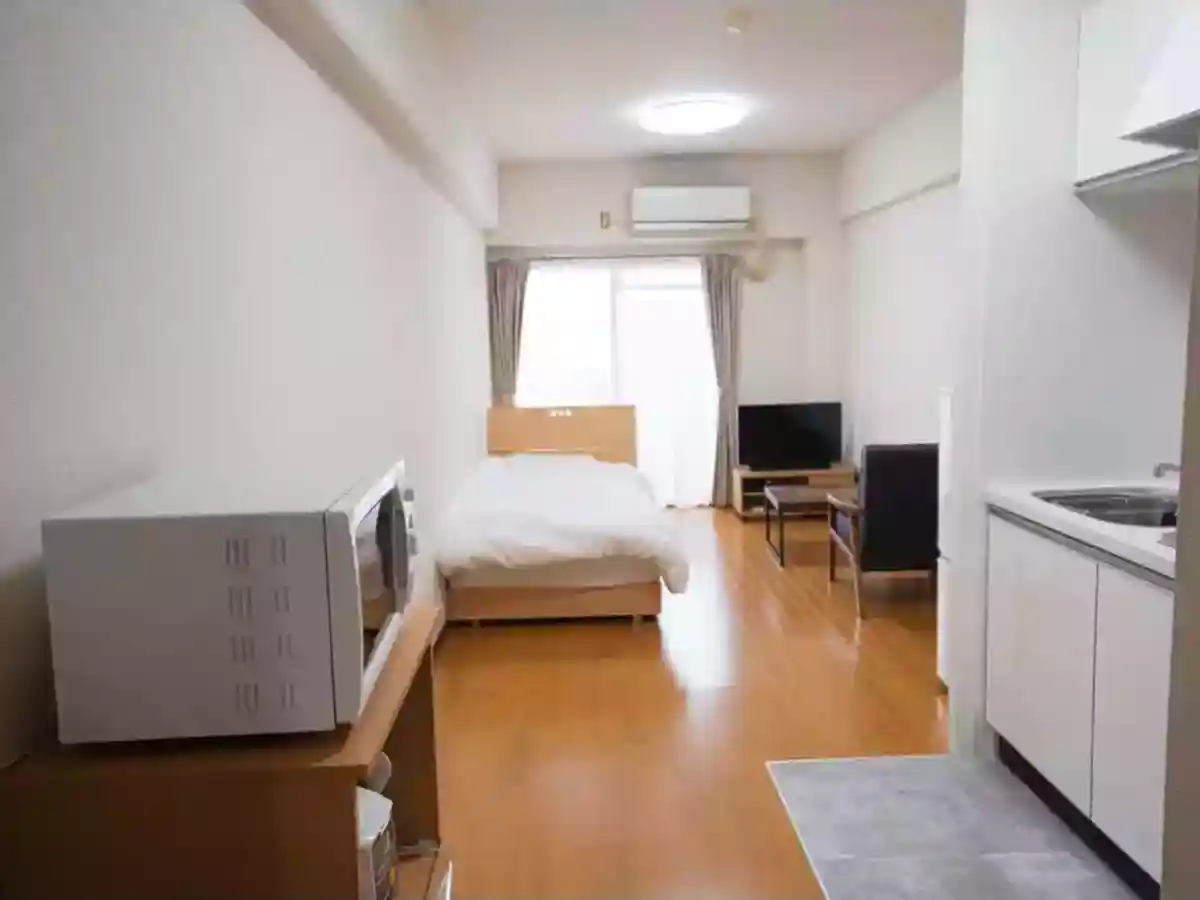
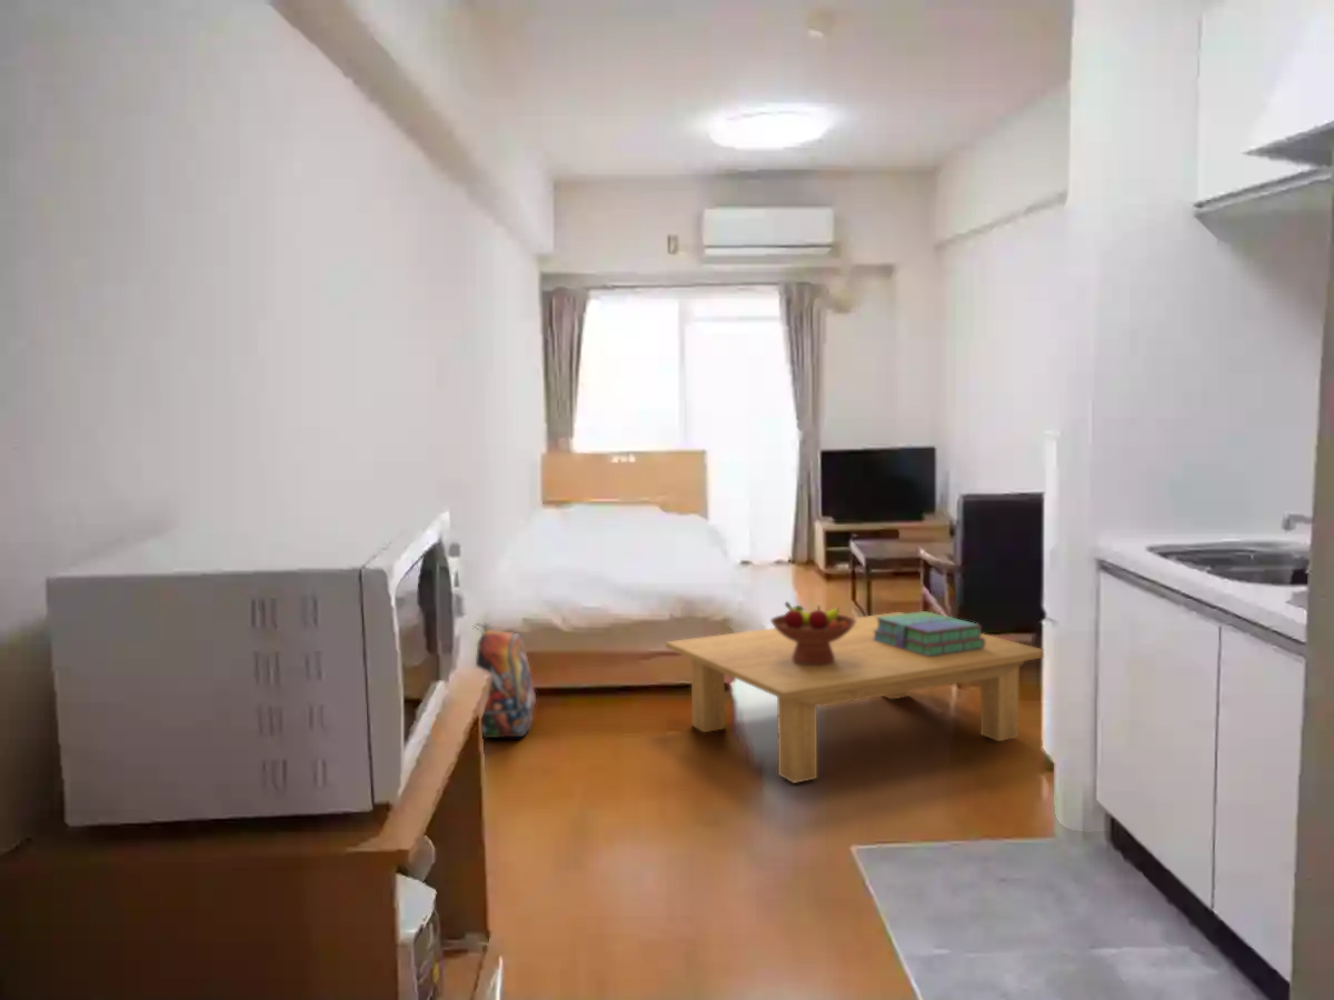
+ fruit bowl [769,601,856,666]
+ stack of books [873,610,985,657]
+ coffee table [665,611,1045,784]
+ backpack [474,622,537,739]
